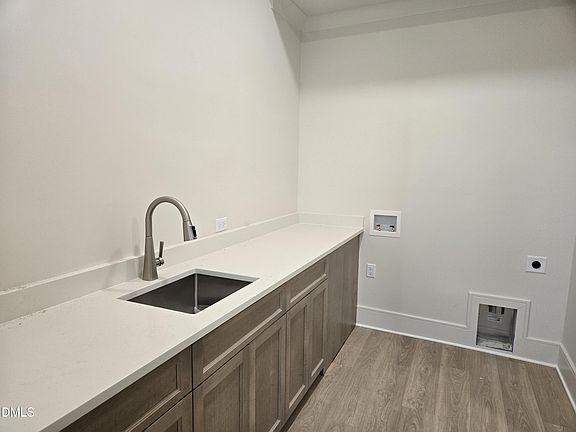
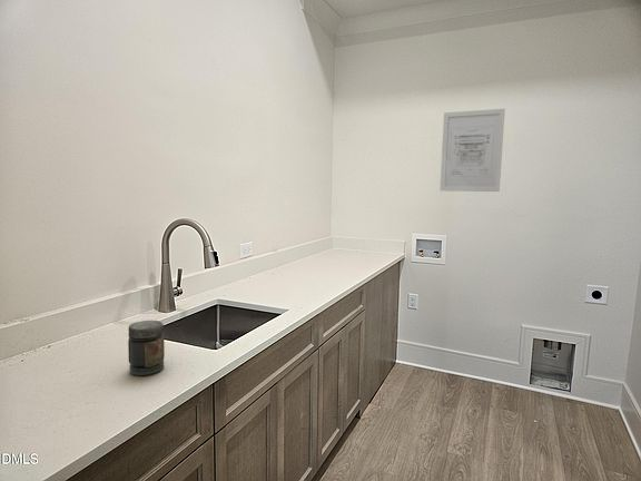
+ jar [127,320,166,376]
+ wall art [438,108,506,193]
